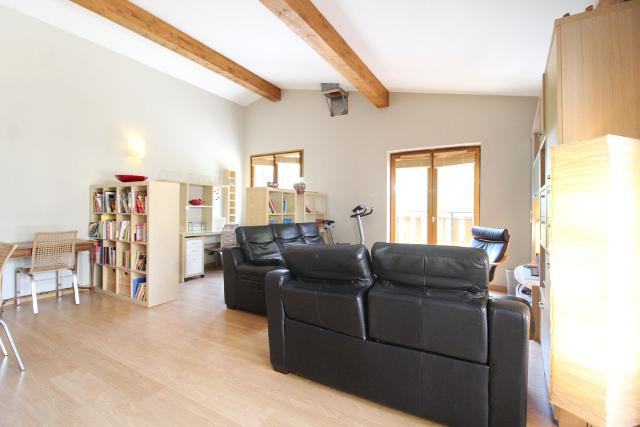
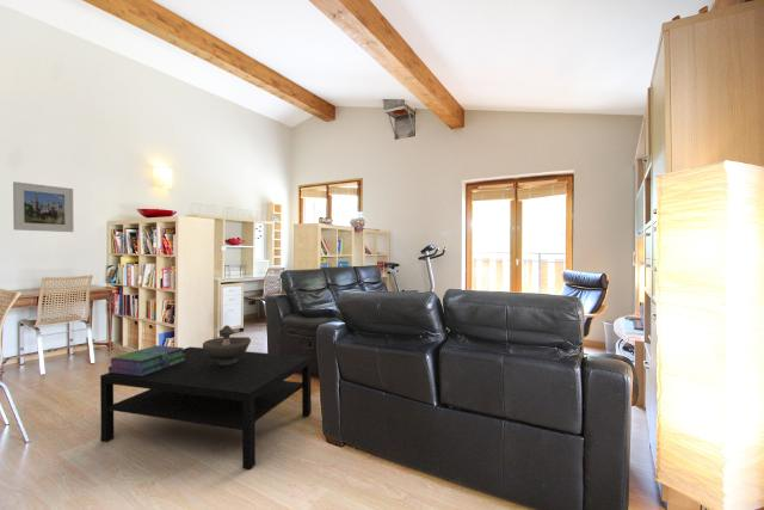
+ stack of books [107,344,186,376]
+ decorative bowl [202,325,252,365]
+ coffee table [99,346,313,471]
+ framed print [12,180,75,233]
